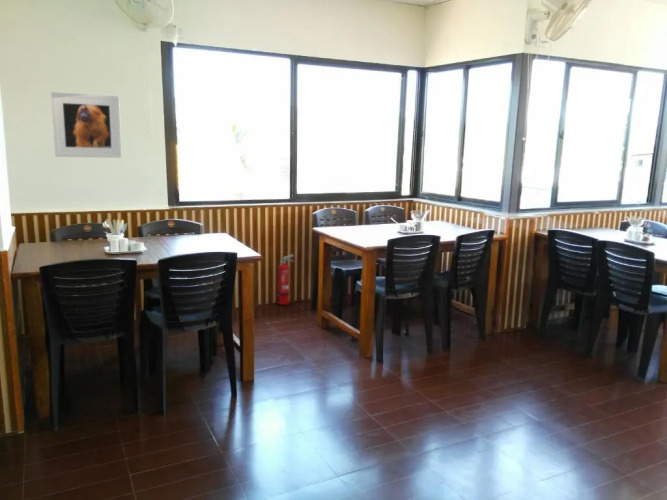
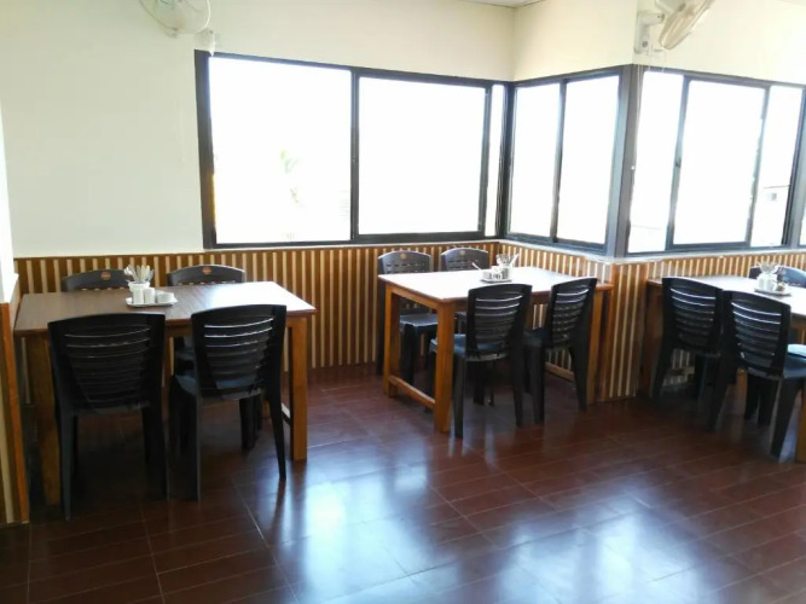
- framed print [50,91,123,159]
- fire extinguisher [276,253,295,306]
